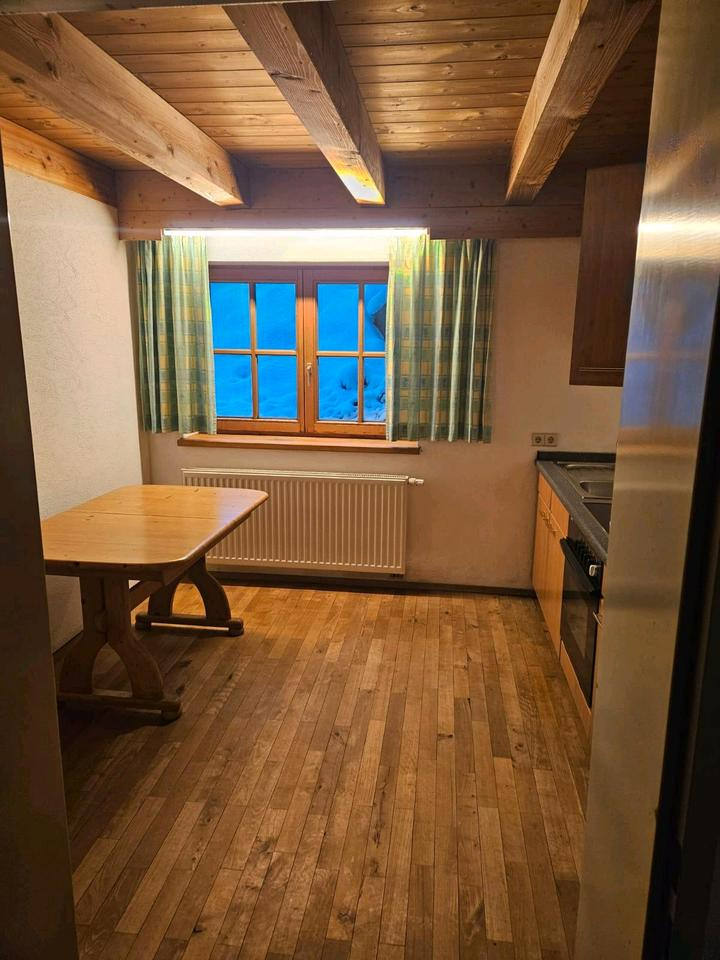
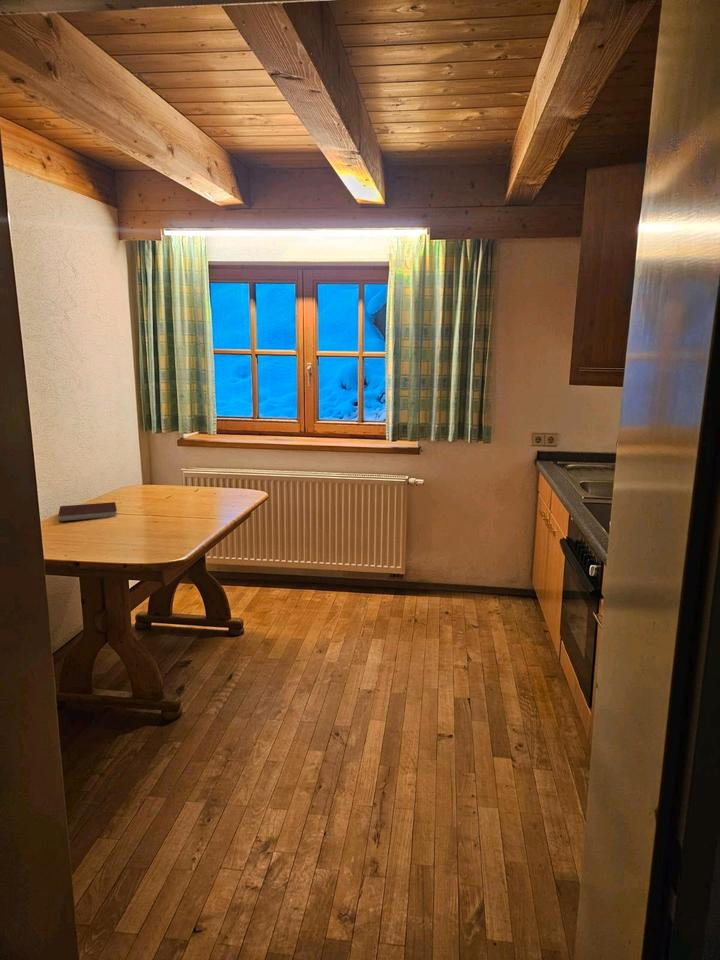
+ notebook [58,501,118,523]
